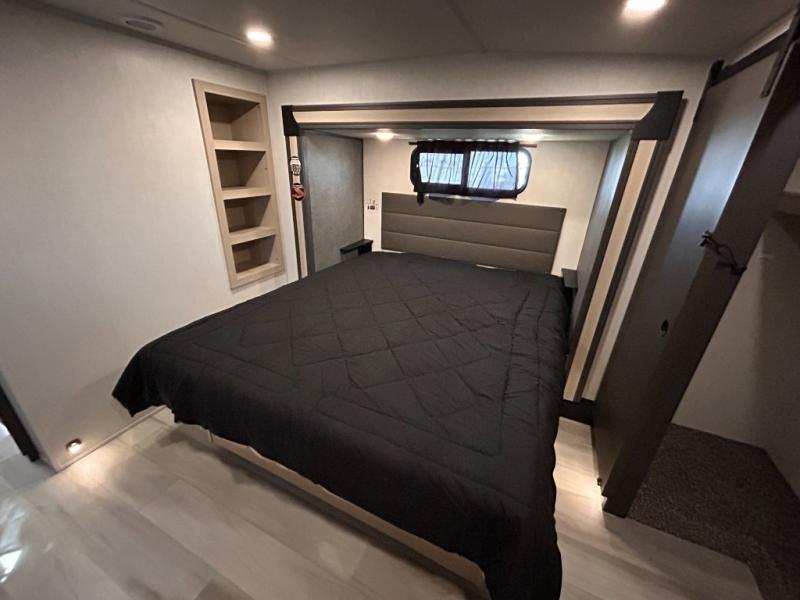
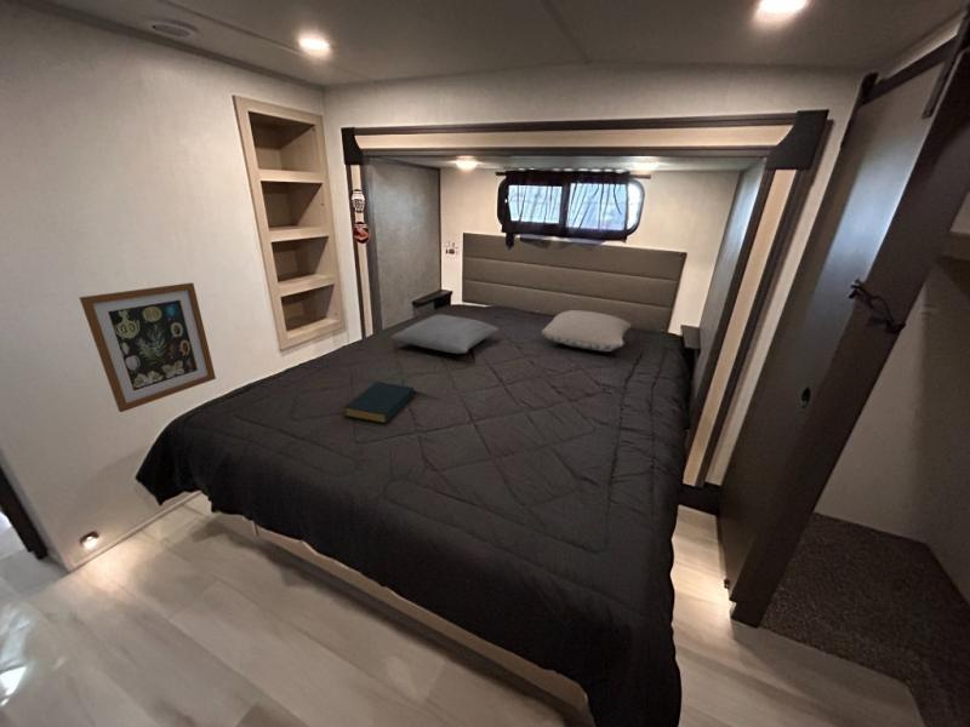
+ pillow [389,314,501,355]
+ pillow [541,309,632,353]
+ hardback book [343,380,416,425]
+ wall art [79,281,217,413]
